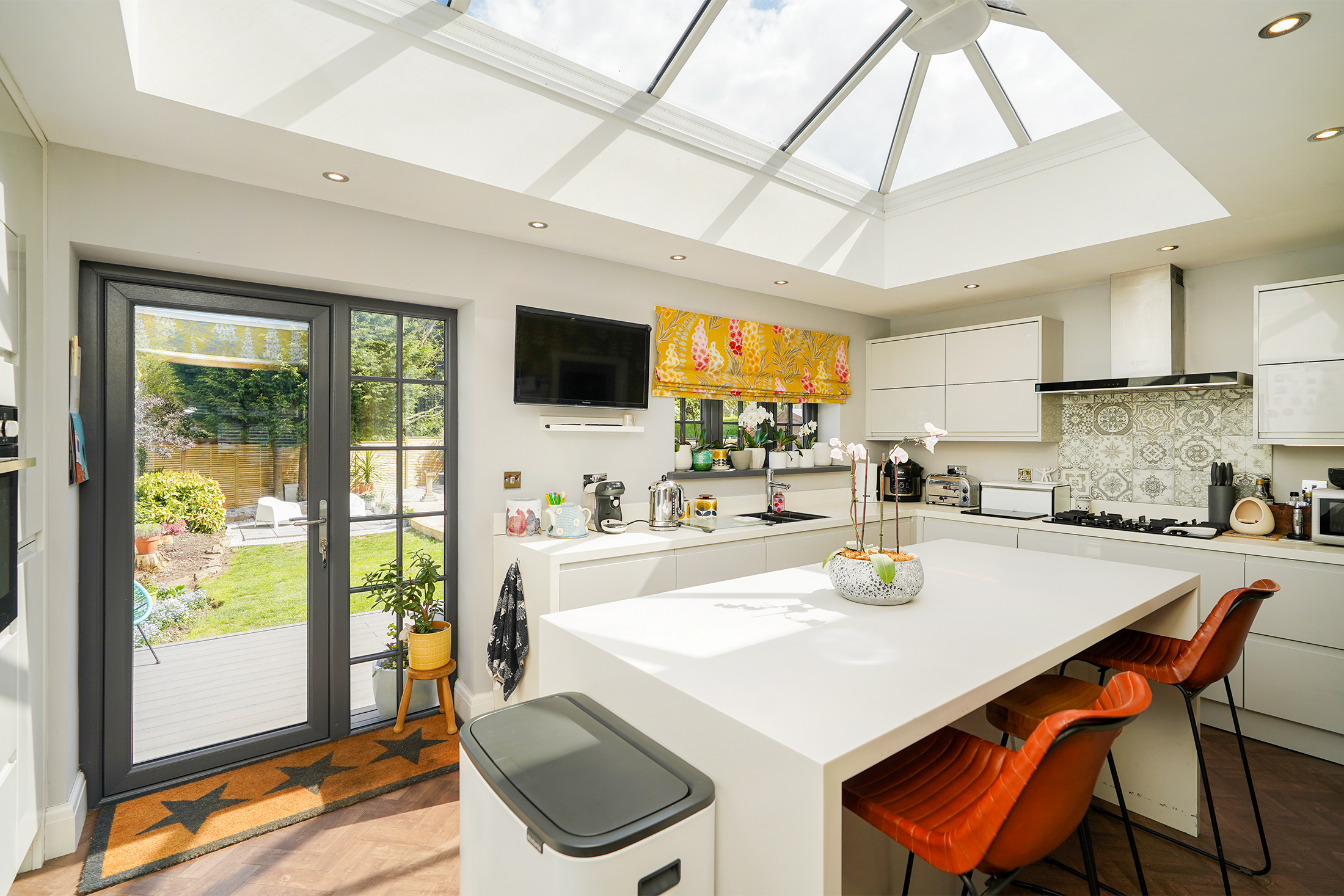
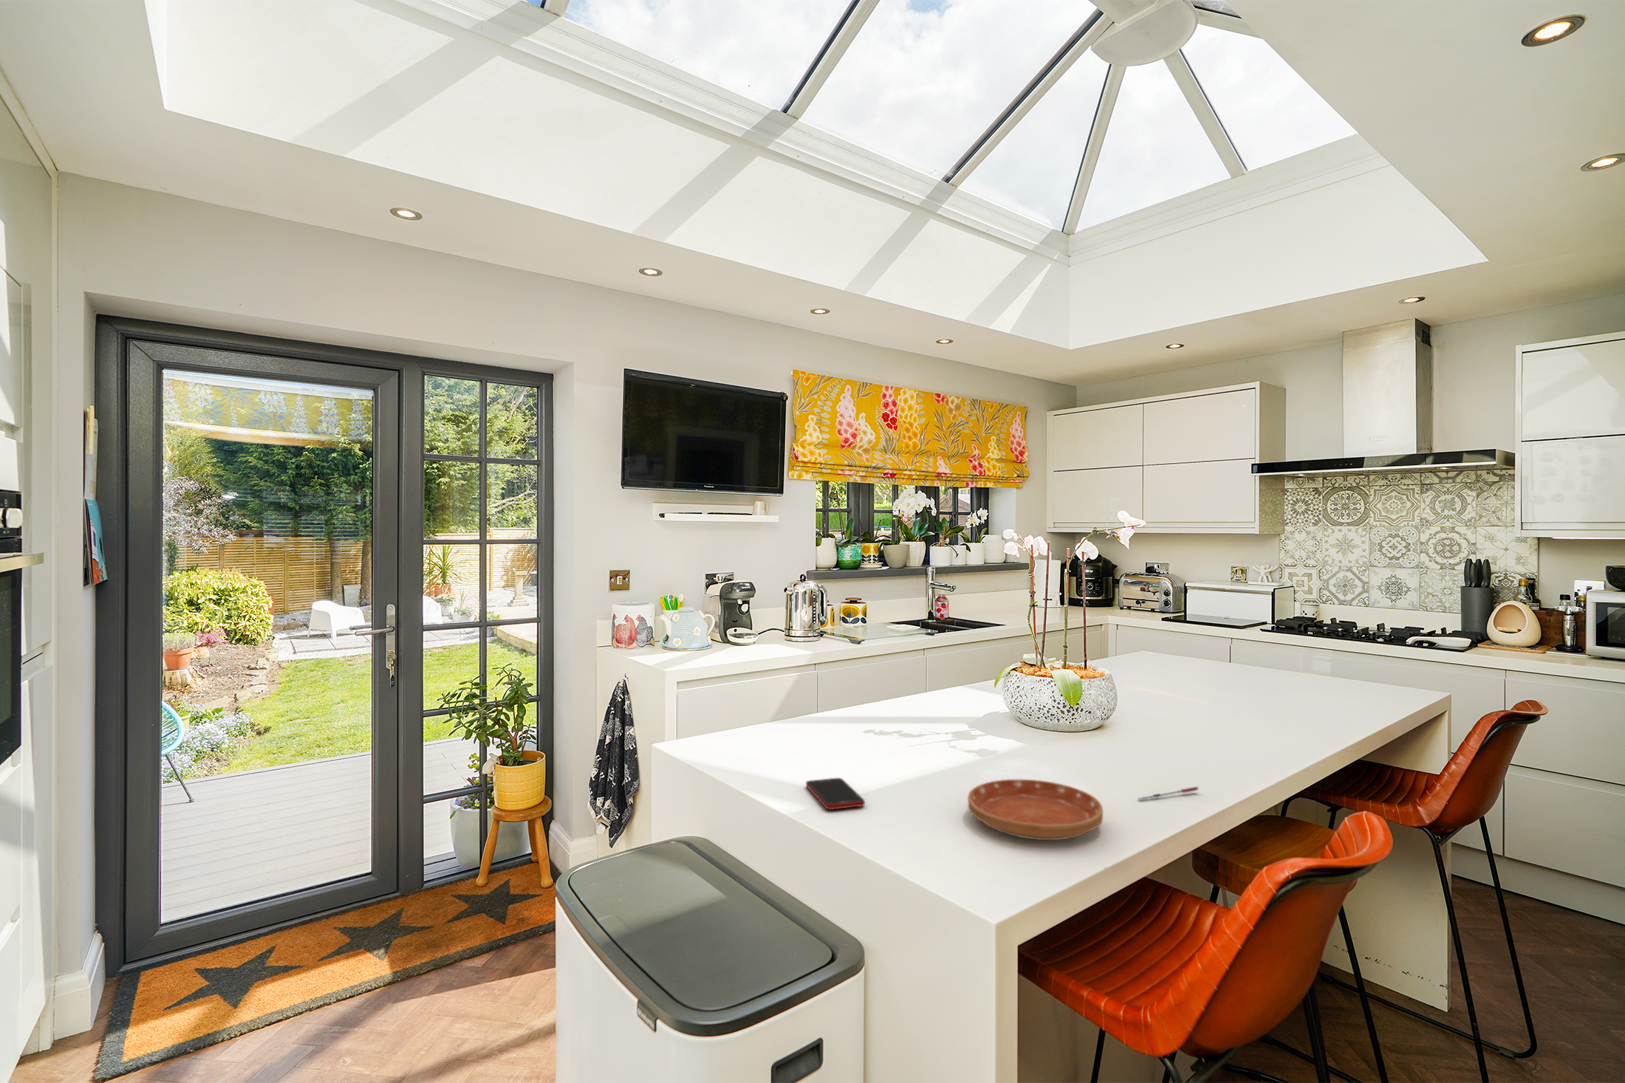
+ saucer [967,778,1104,841]
+ pen [1137,786,1199,801]
+ cell phone [805,777,866,811]
